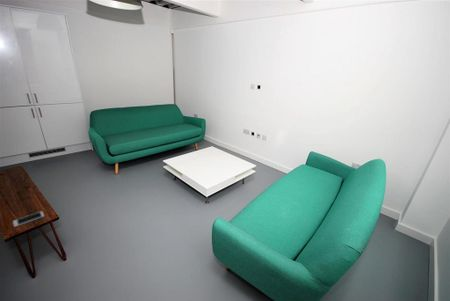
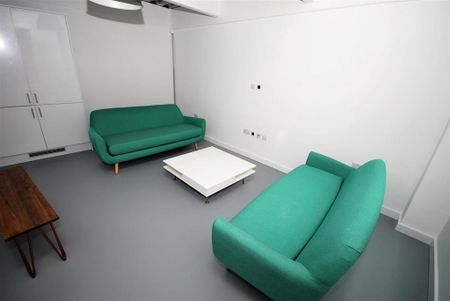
- cell phone [12,210,45,228]
